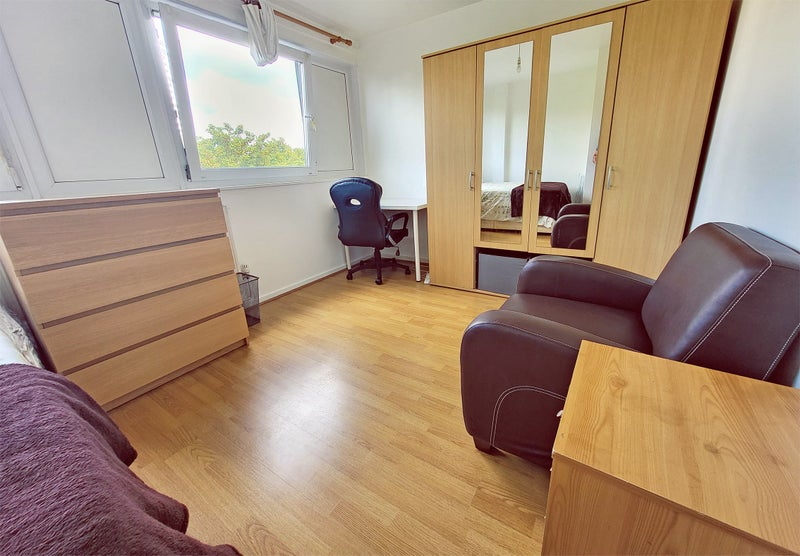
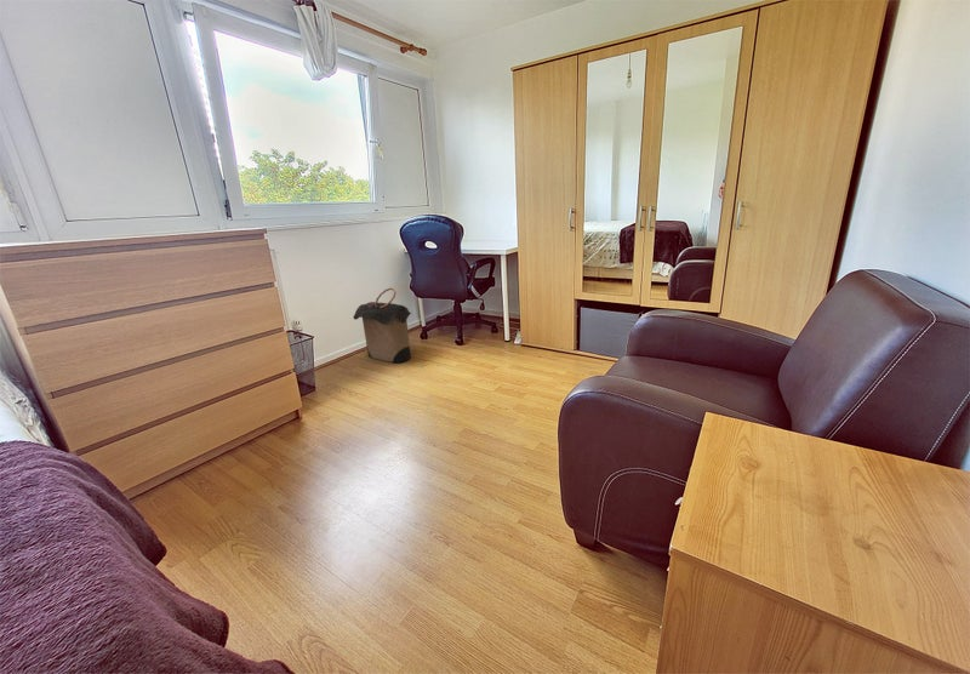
+ laundry hamper [352,287,413,364]
